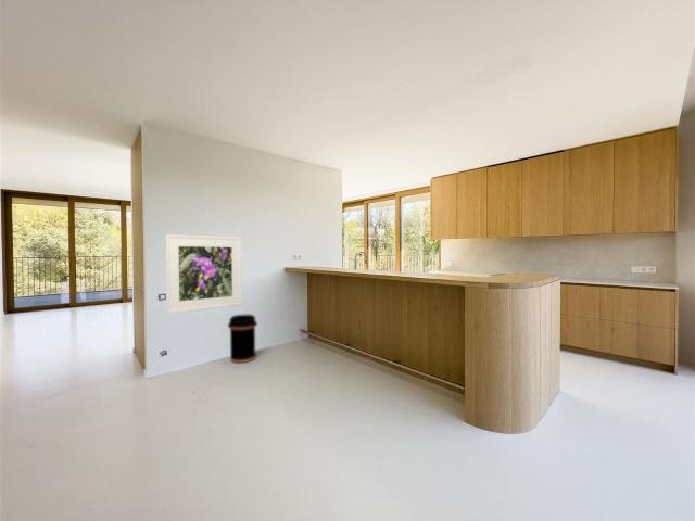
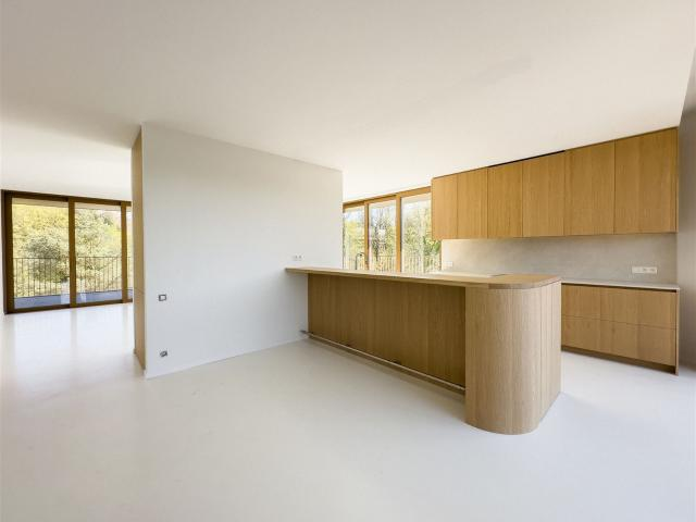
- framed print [165,233,243,315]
- trash can [227,314,258,364]
